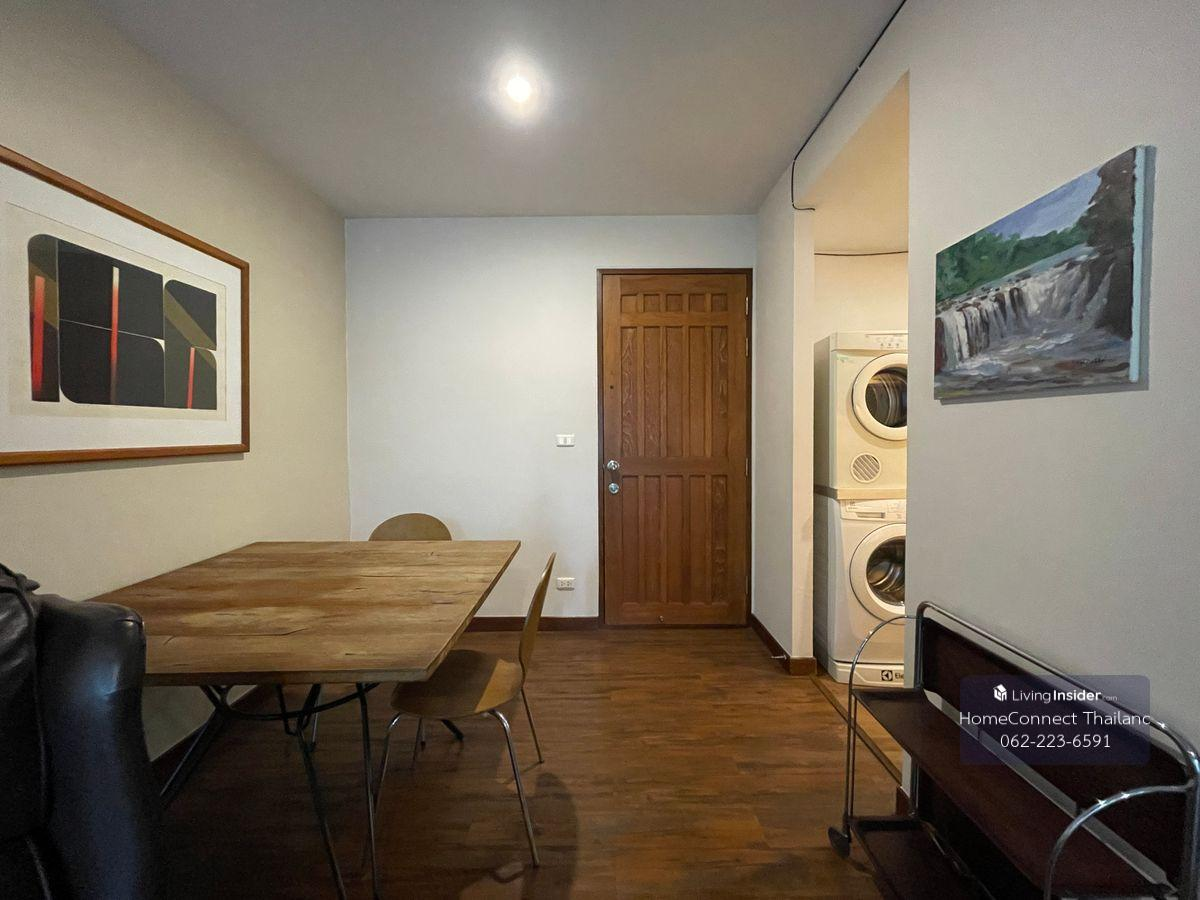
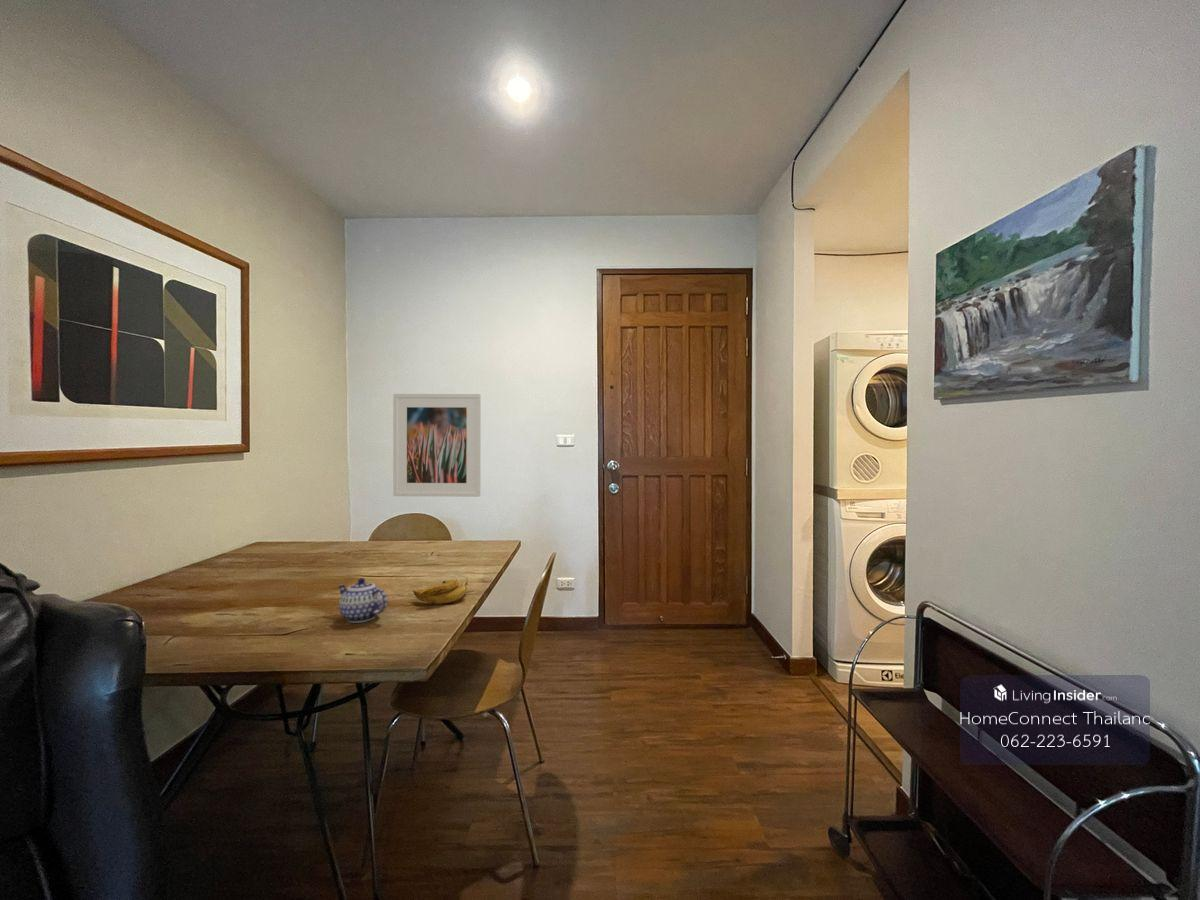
+ banana [413,578,468,605]
+ teapot [337,577,388,624]
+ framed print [392,393,481,498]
